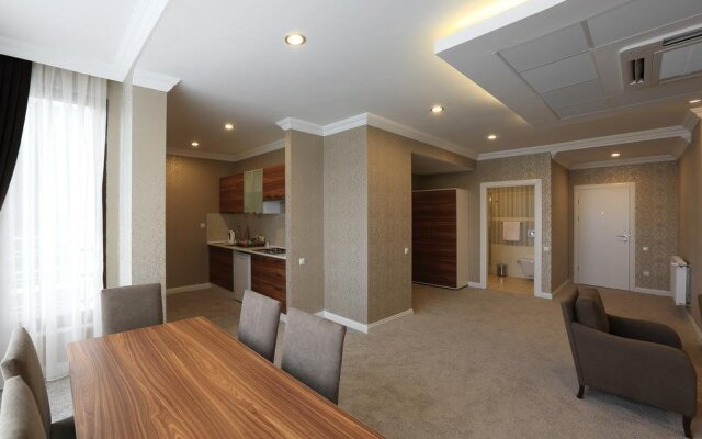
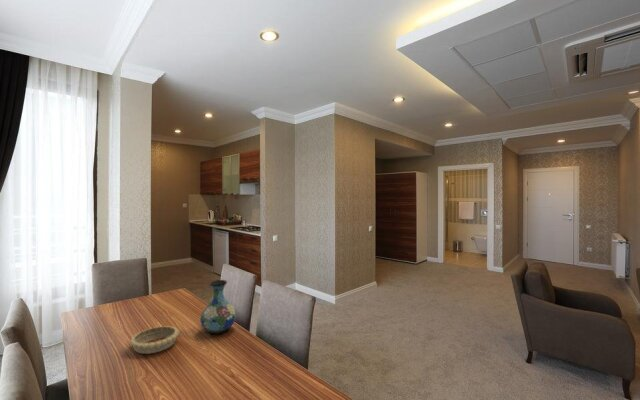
+ vase [199,279,237,335]
+ decorative bowl [129,325,180,355]
